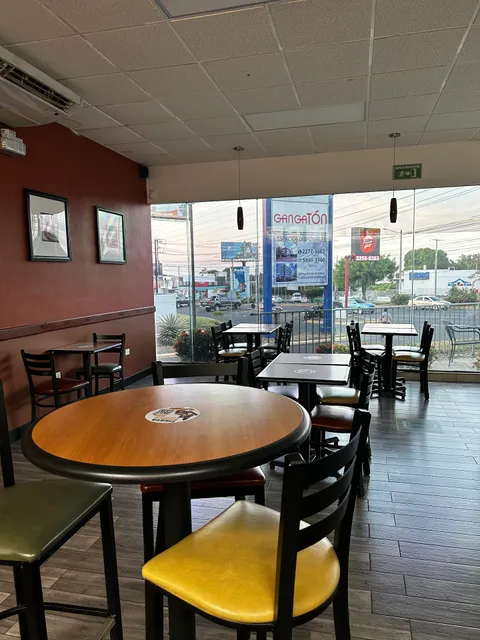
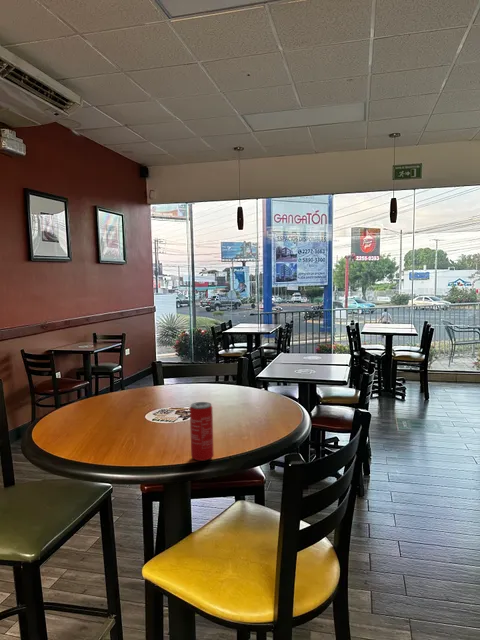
+ beverage can [189,401,215,462]
